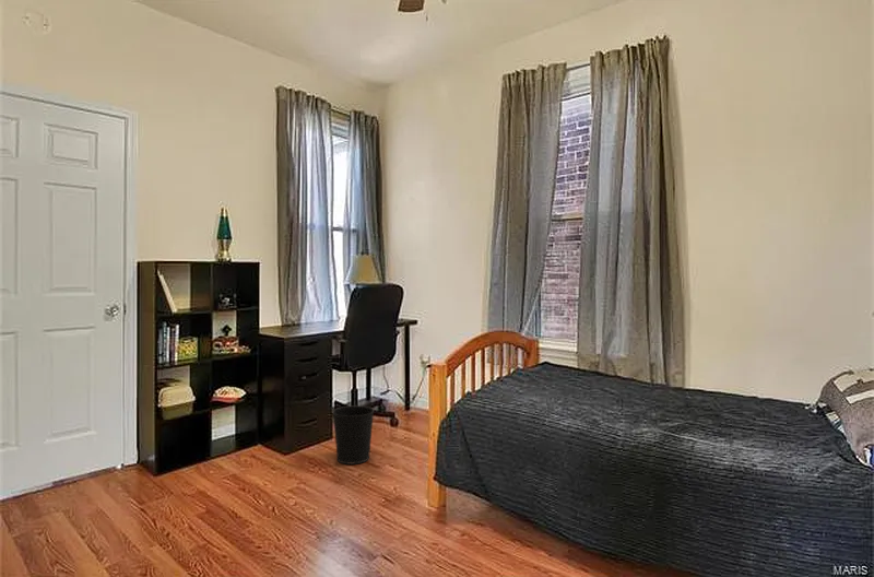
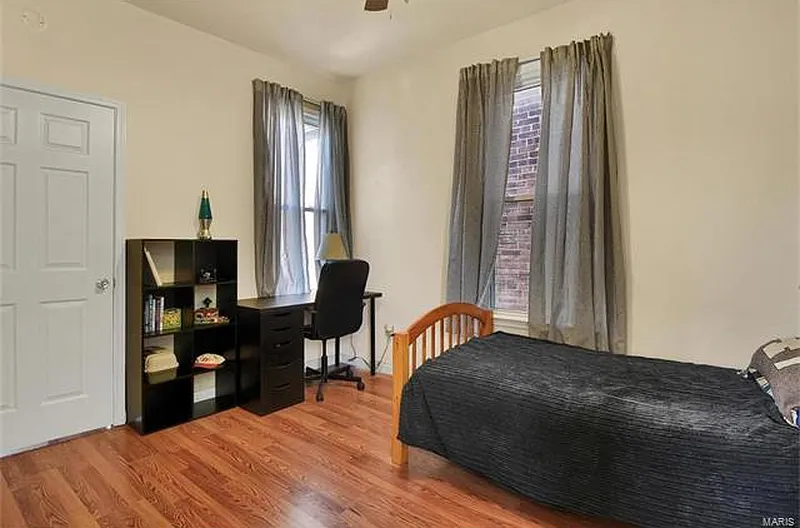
- wastebasket [331,404,376,466]
